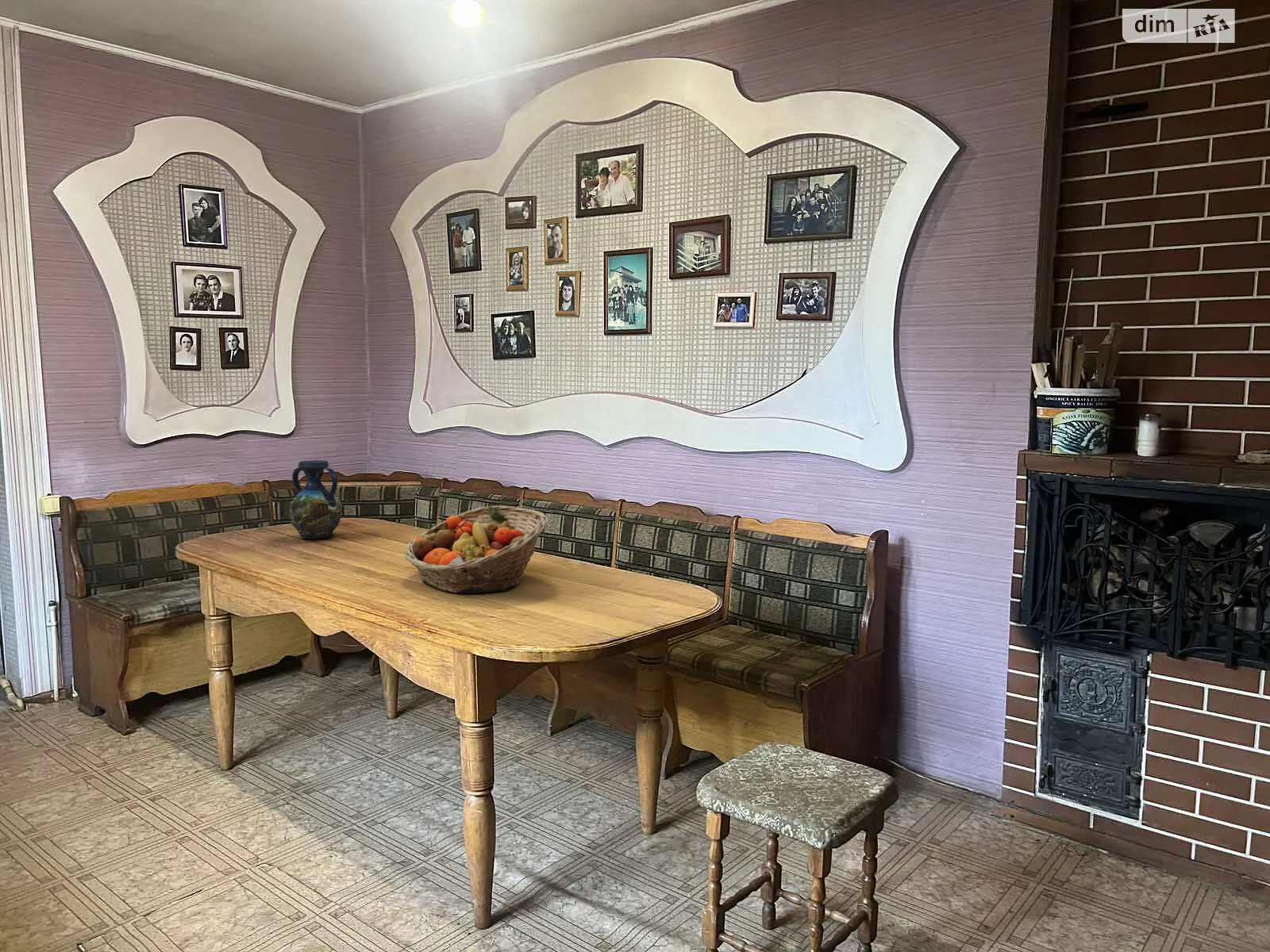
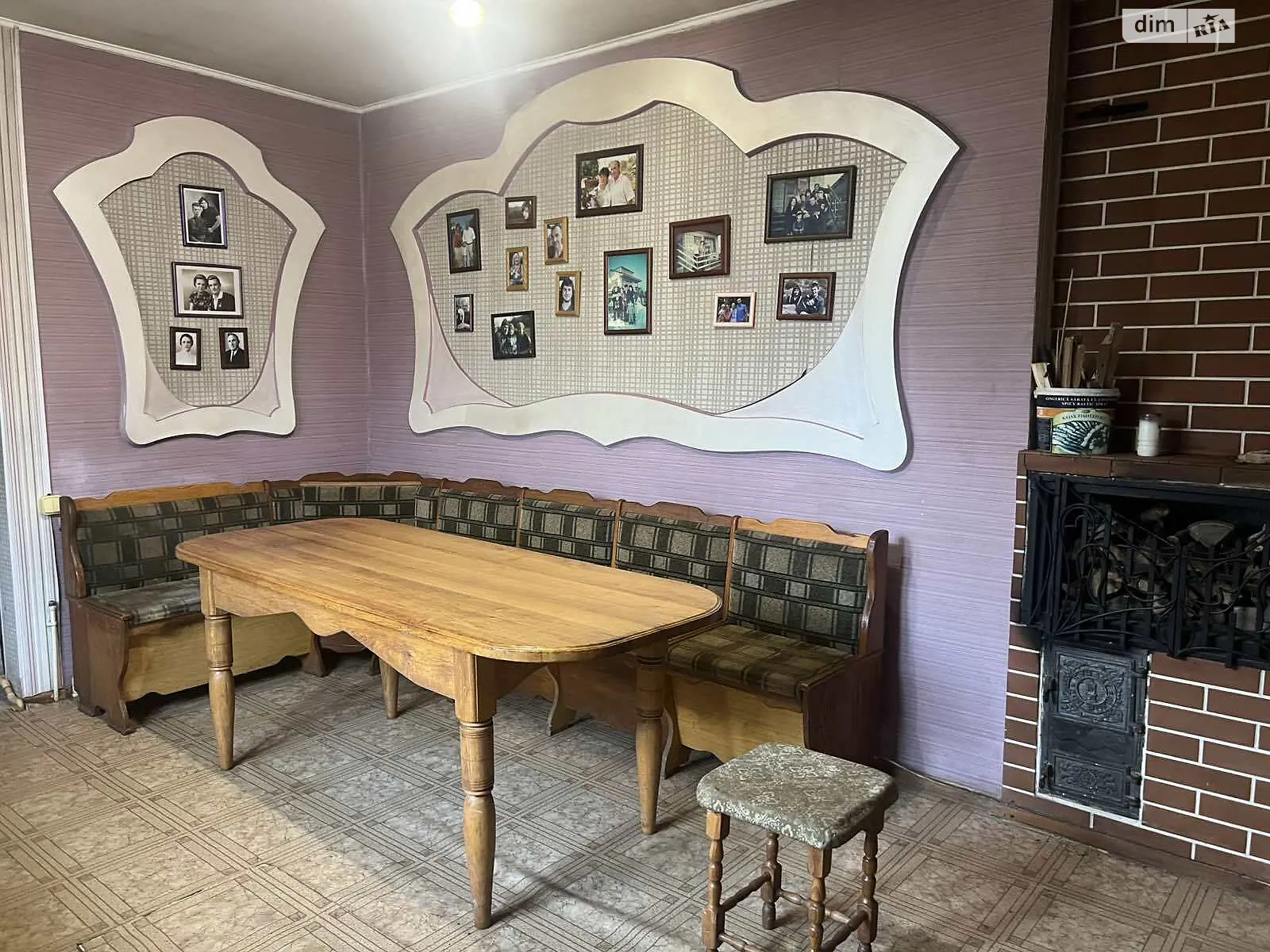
- fruit basket [404,505,548,594]
- vase [289,459,343,539]
